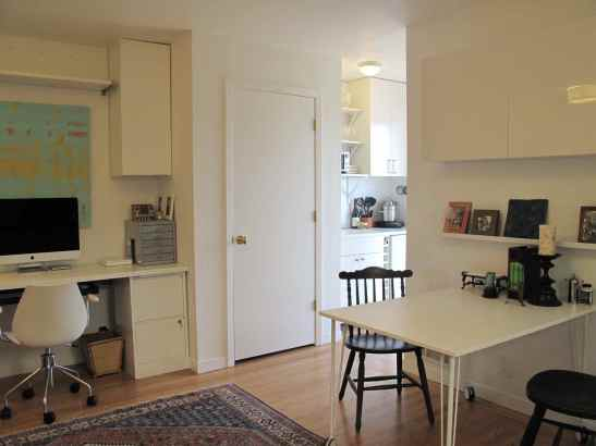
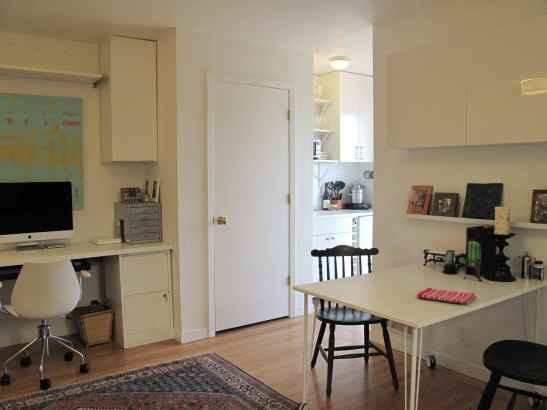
+ dish towel [417,286,477,305]
